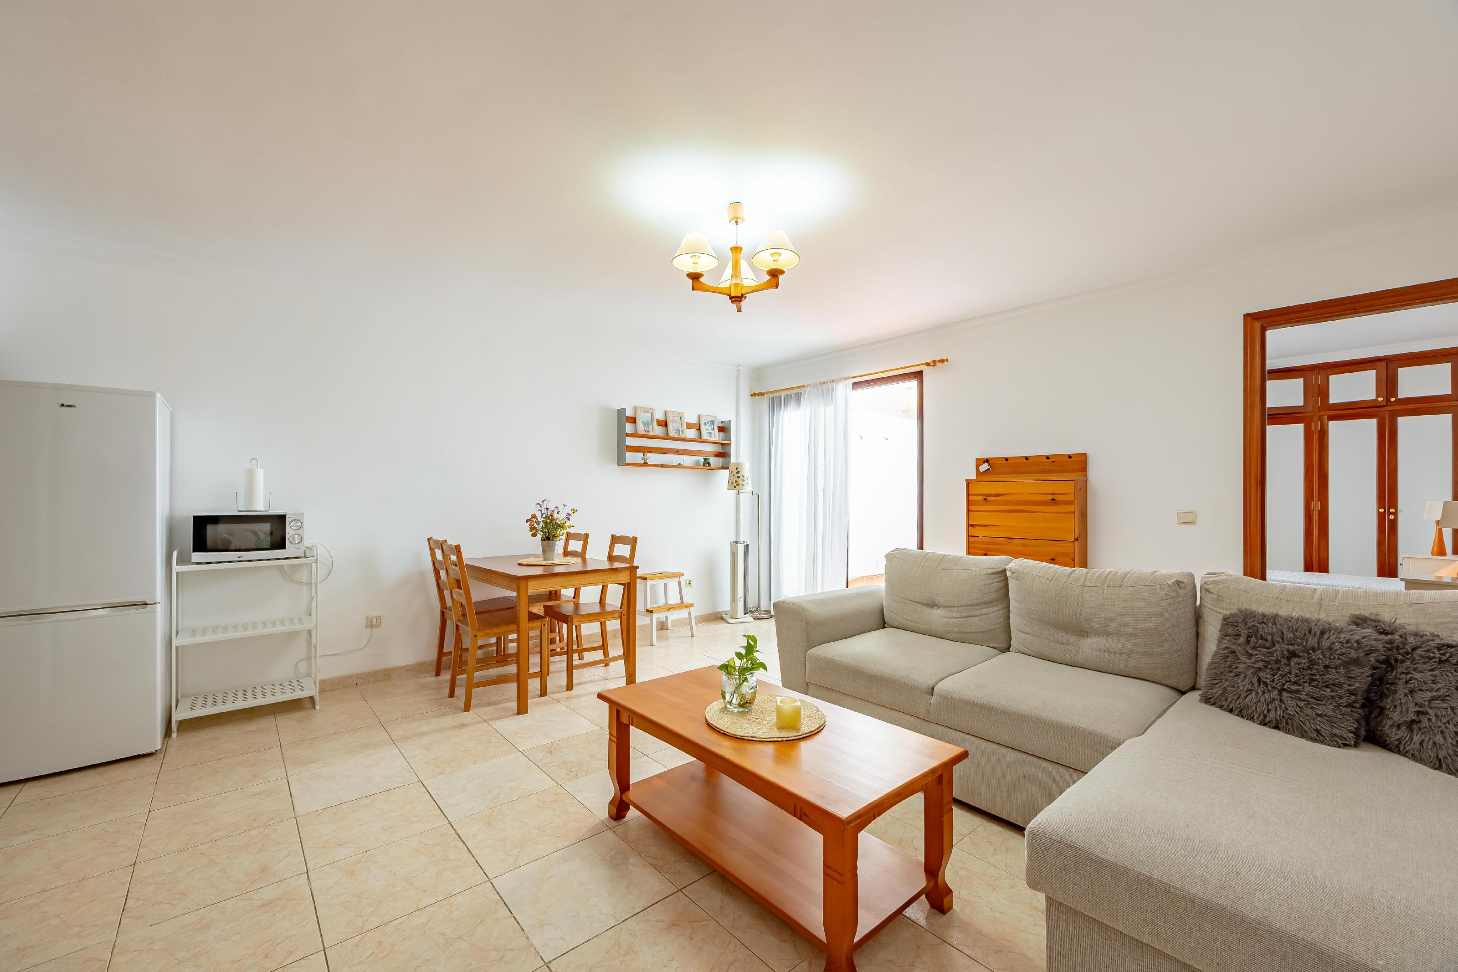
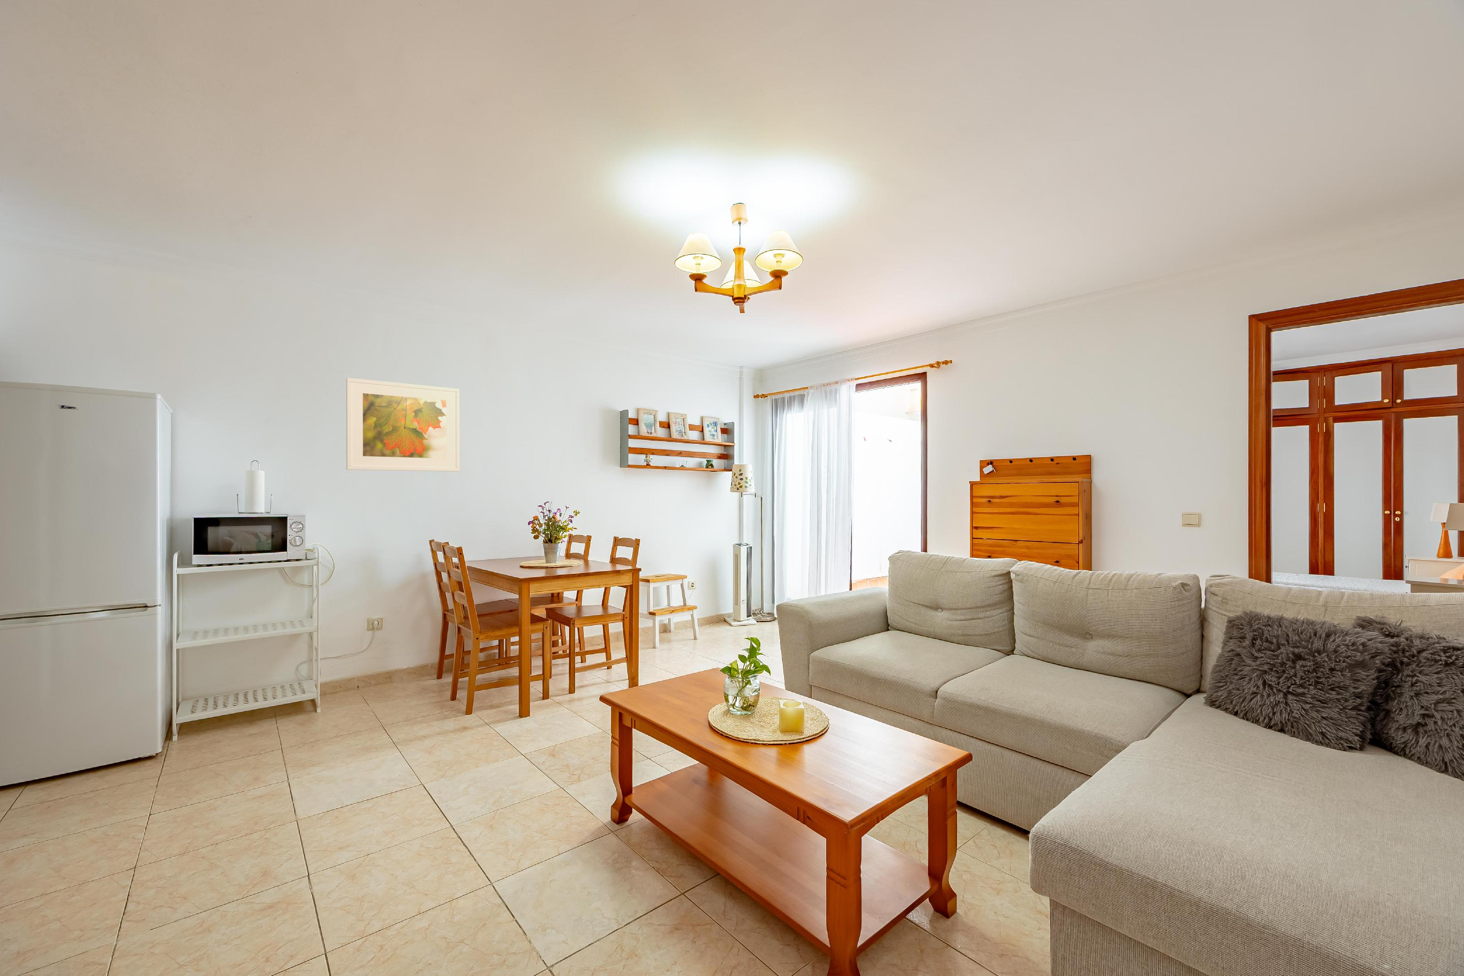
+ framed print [346,378,461,472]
